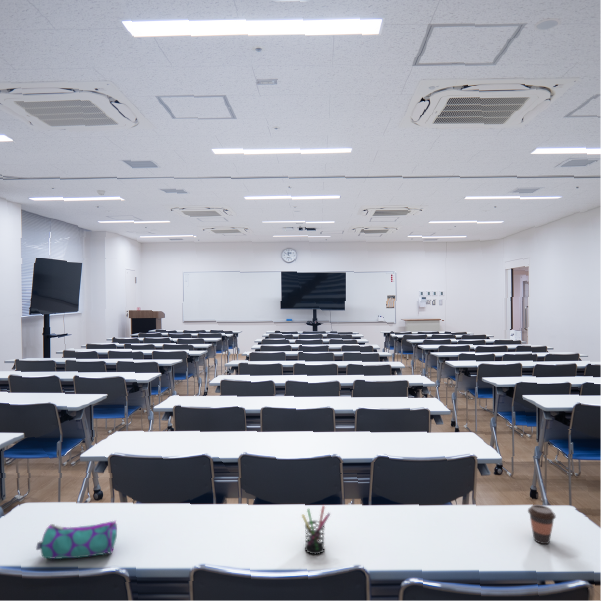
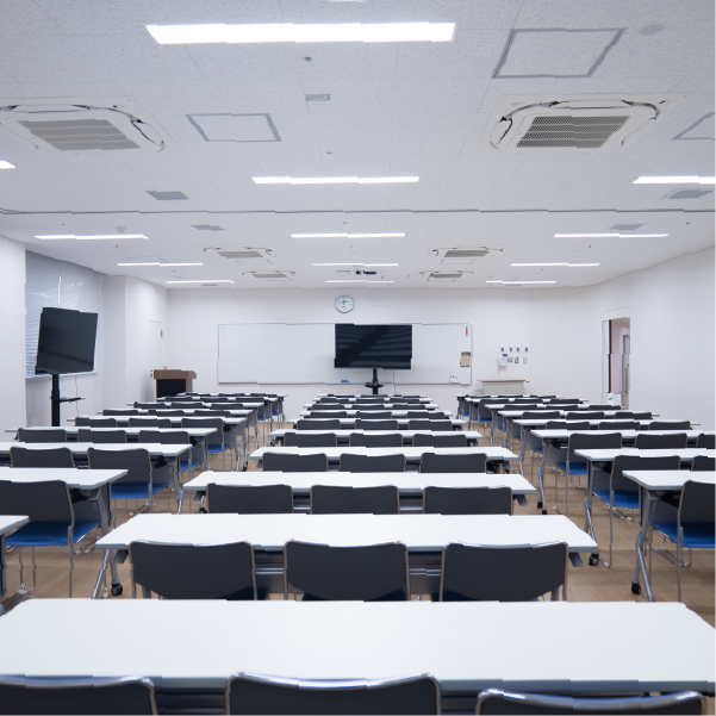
- pencil case [35,519,118,560]
- coffee cup [527,504,557,545]
- pen holder [301,505,331,555]
